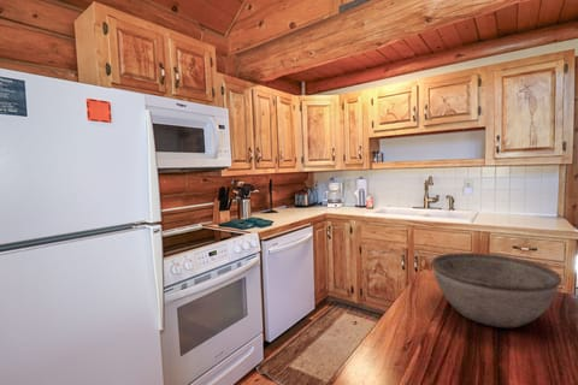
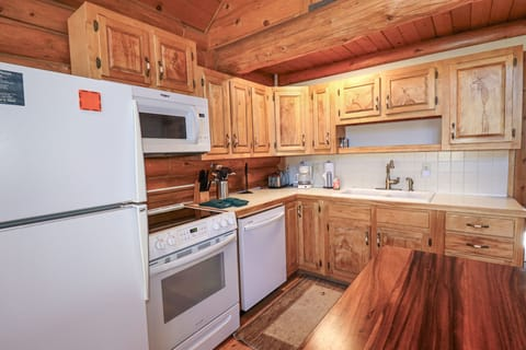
- bowl [430,251,564,328]
